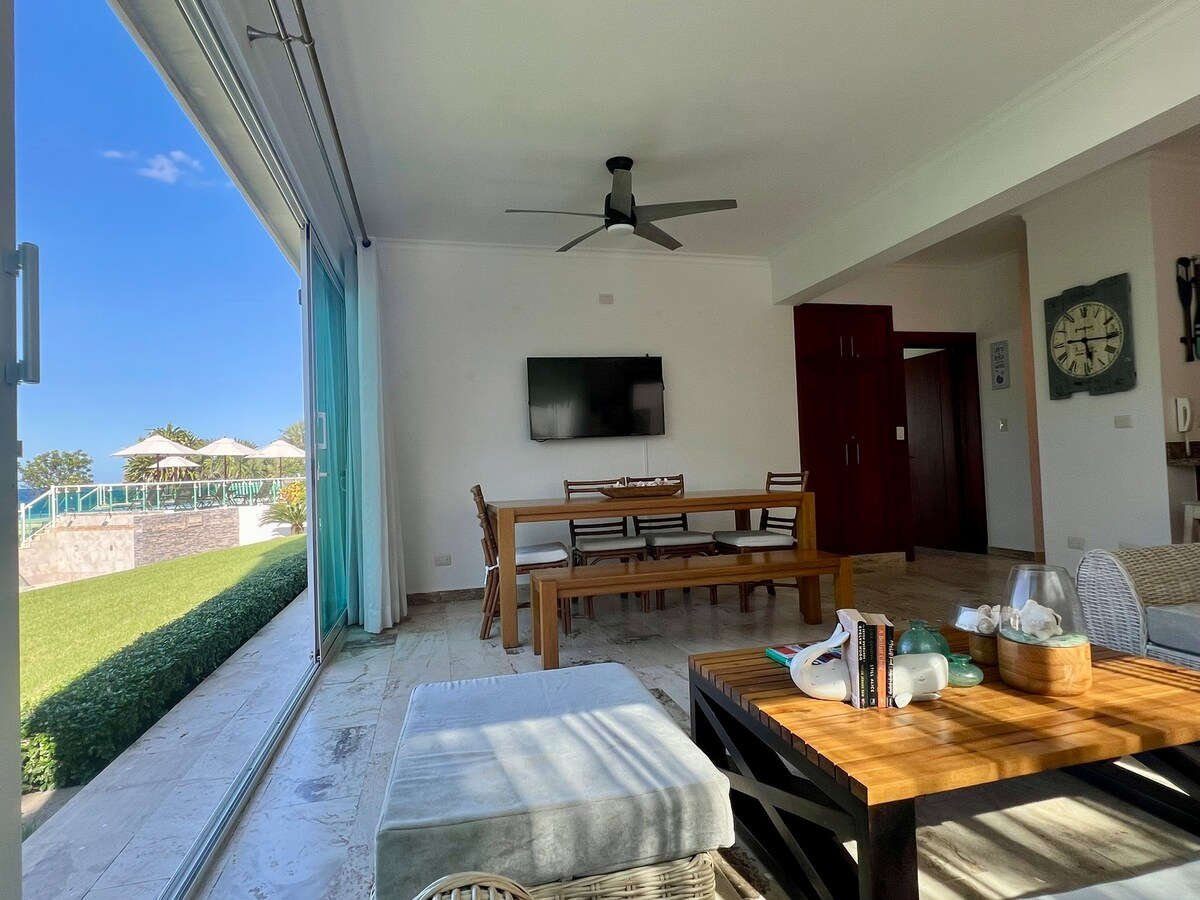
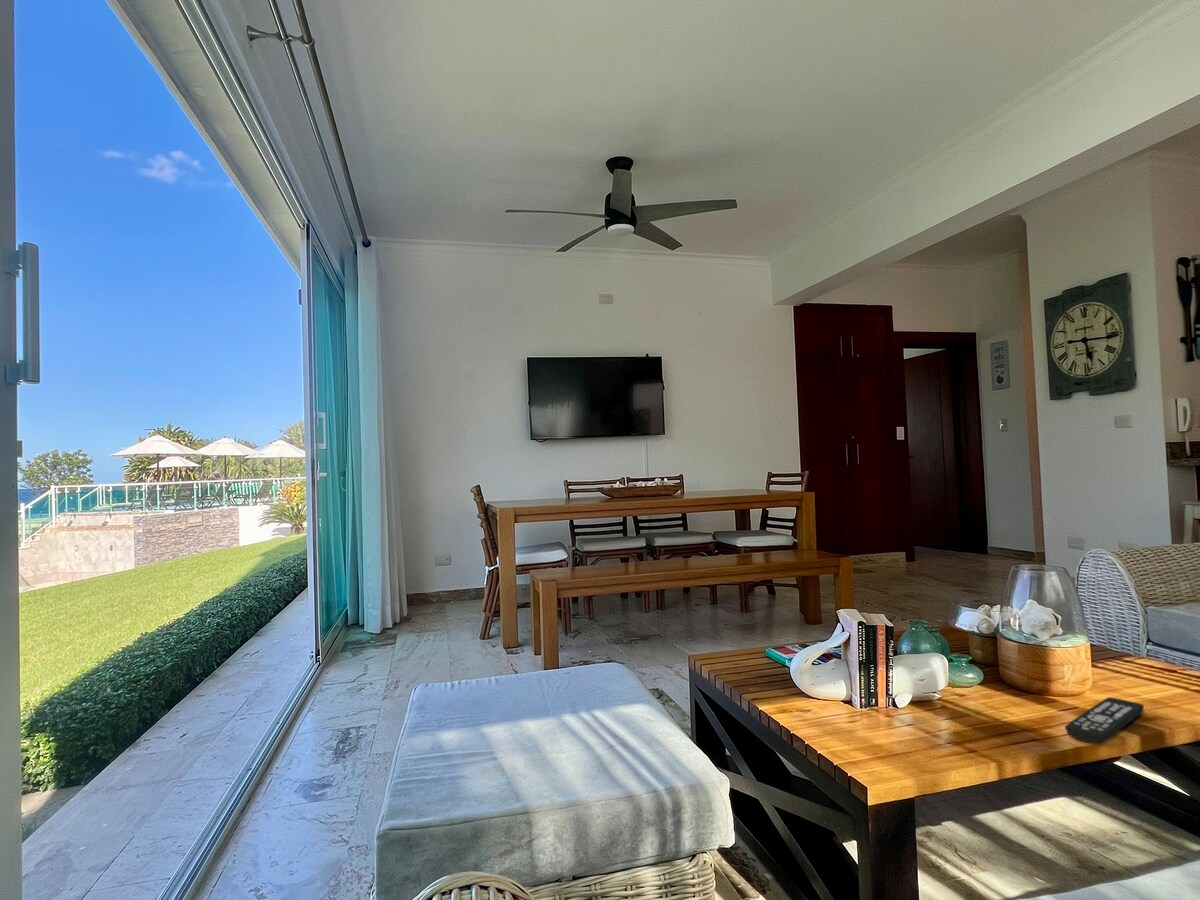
+ remote control [1064,696,1145,745]
